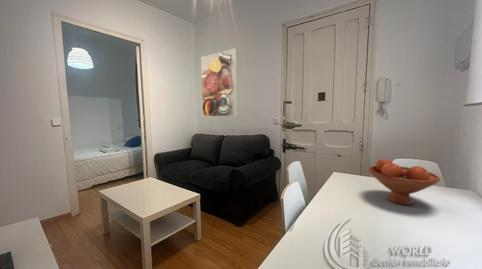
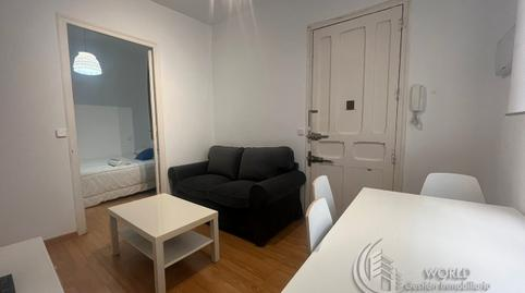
- fruit bowl [368,158,441,206]
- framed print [200,47,238,117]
